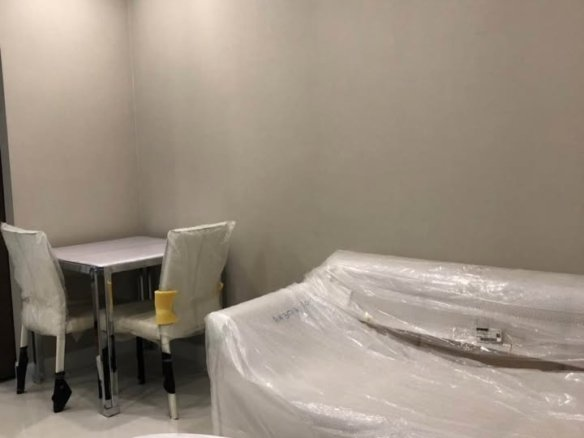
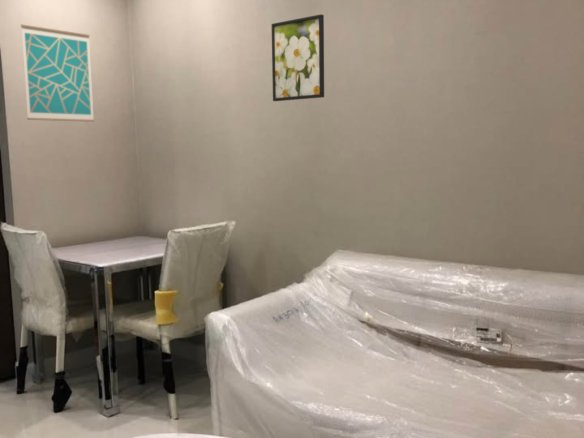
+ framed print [271,13,325,102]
+ wall art [20,24,95,123]
